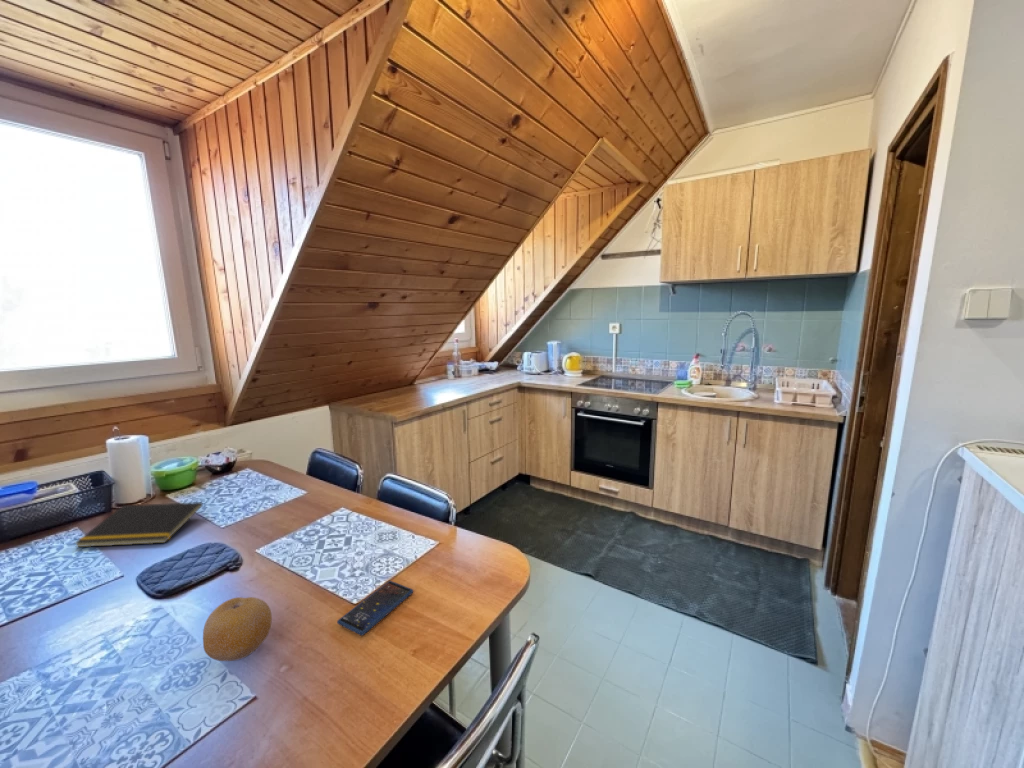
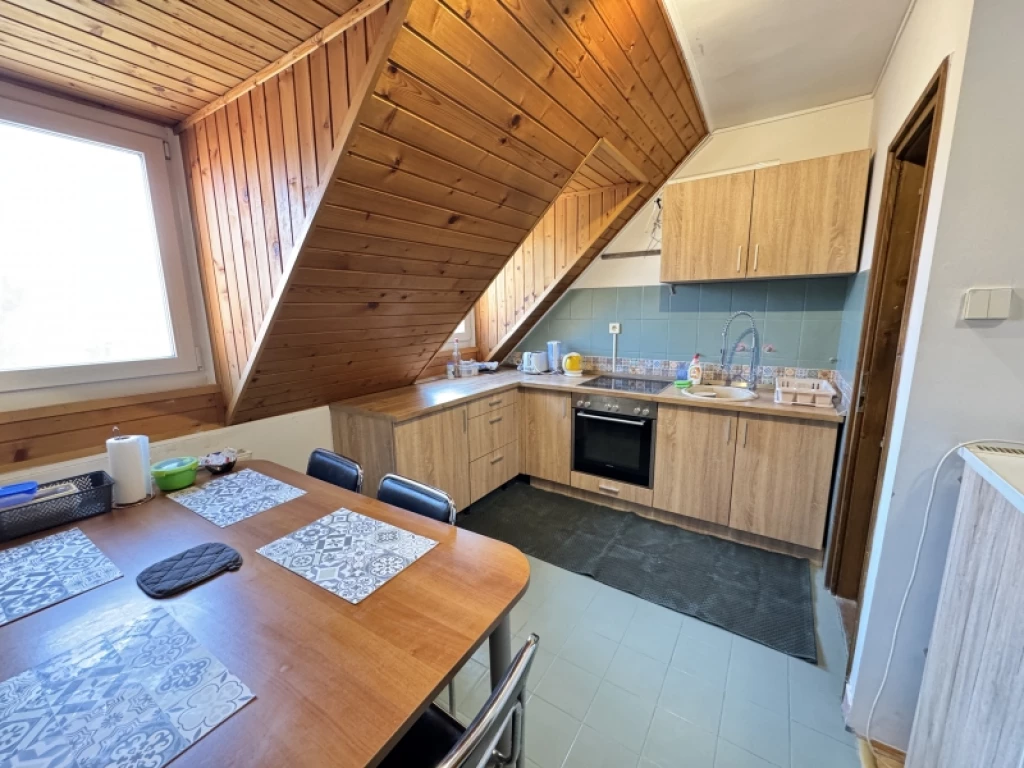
- fruit [202,596,273,662]
- notepad [73,501,204,548]
- smartphone [336,580,414,636]
